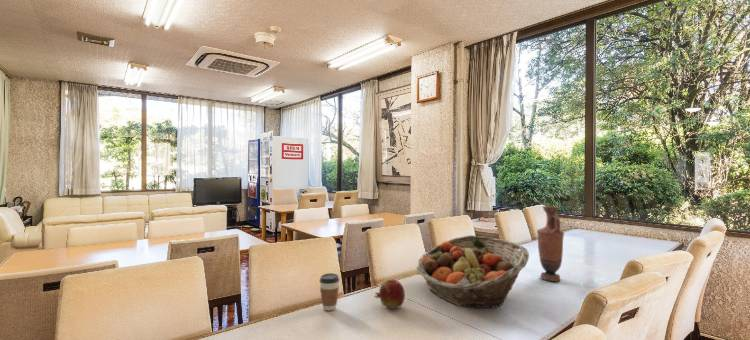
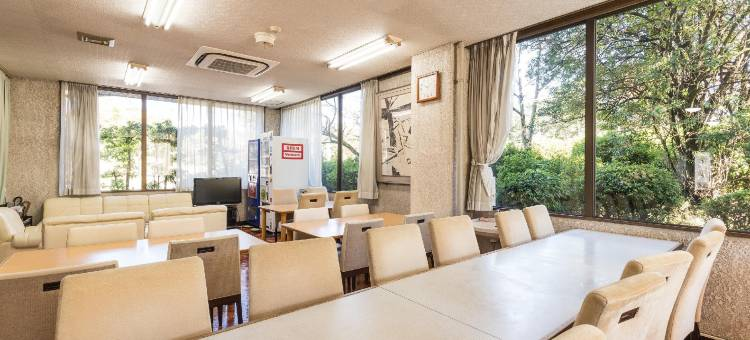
- fruit basket [416,234,530,309]
- coffee cup [319,272,340,312]
- vase [536,205,565,282]
- fruit [373,278,406,310]
